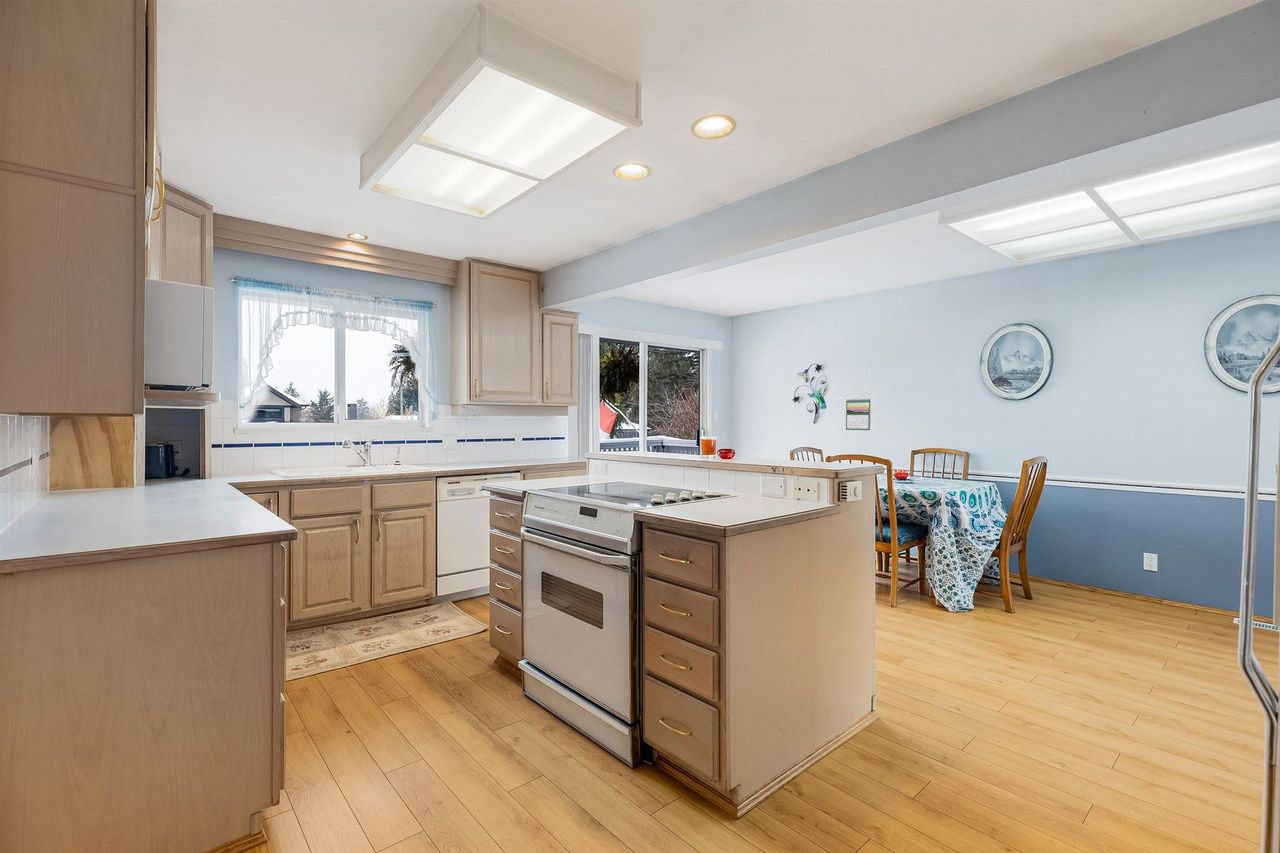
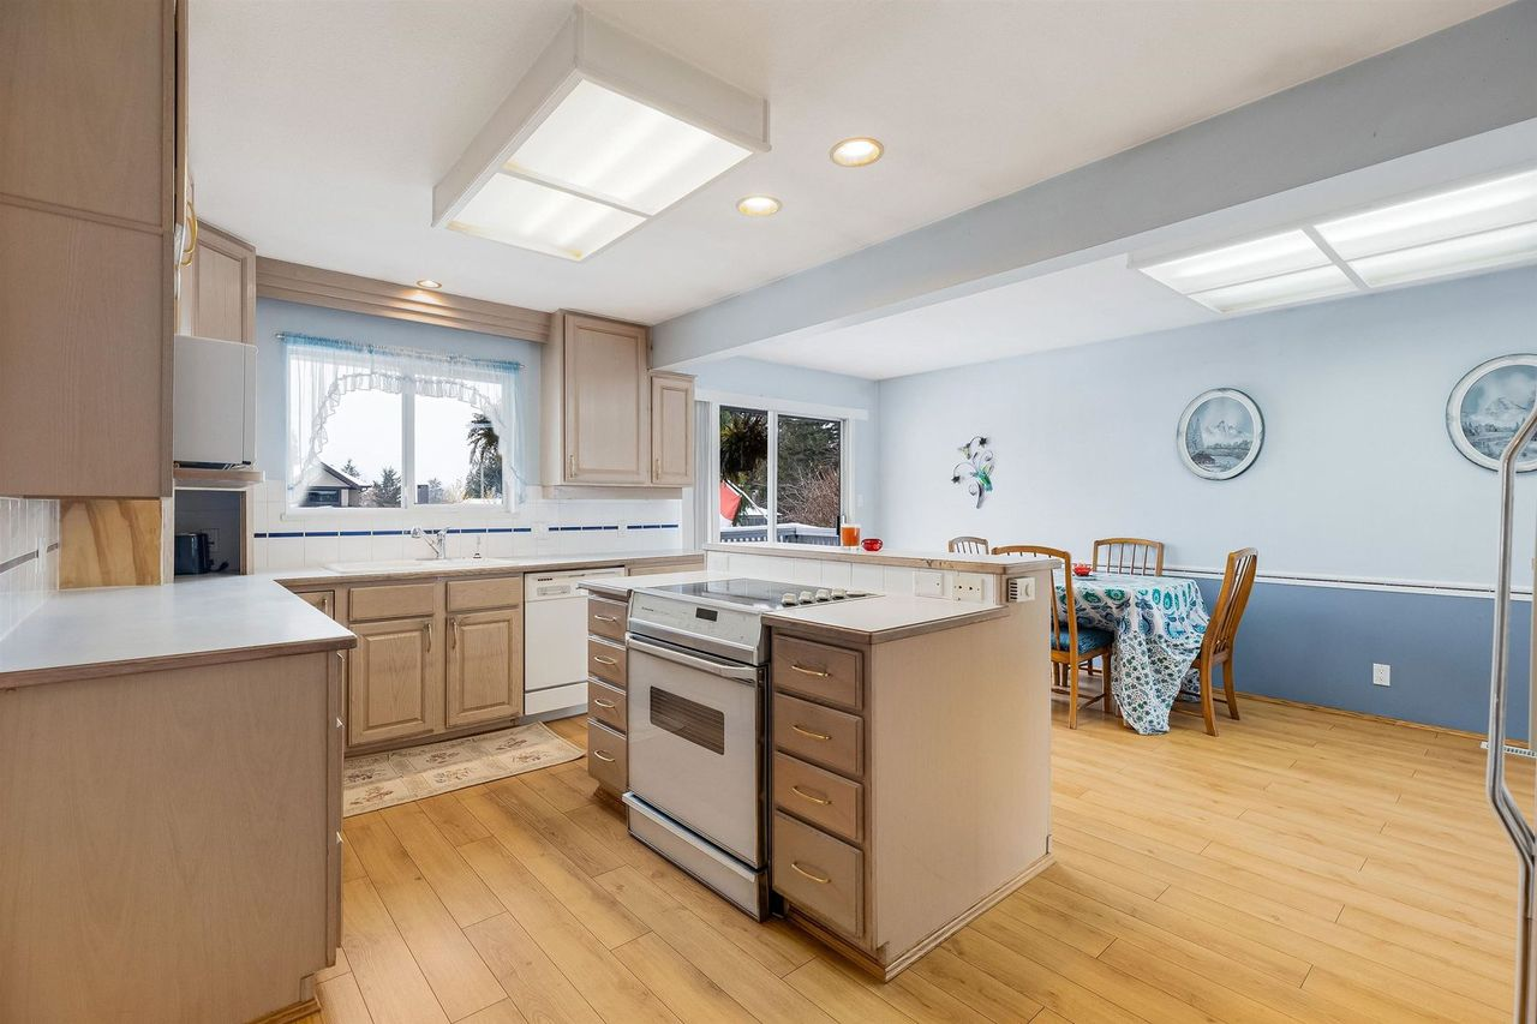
- calendar [845,397,872,431]
